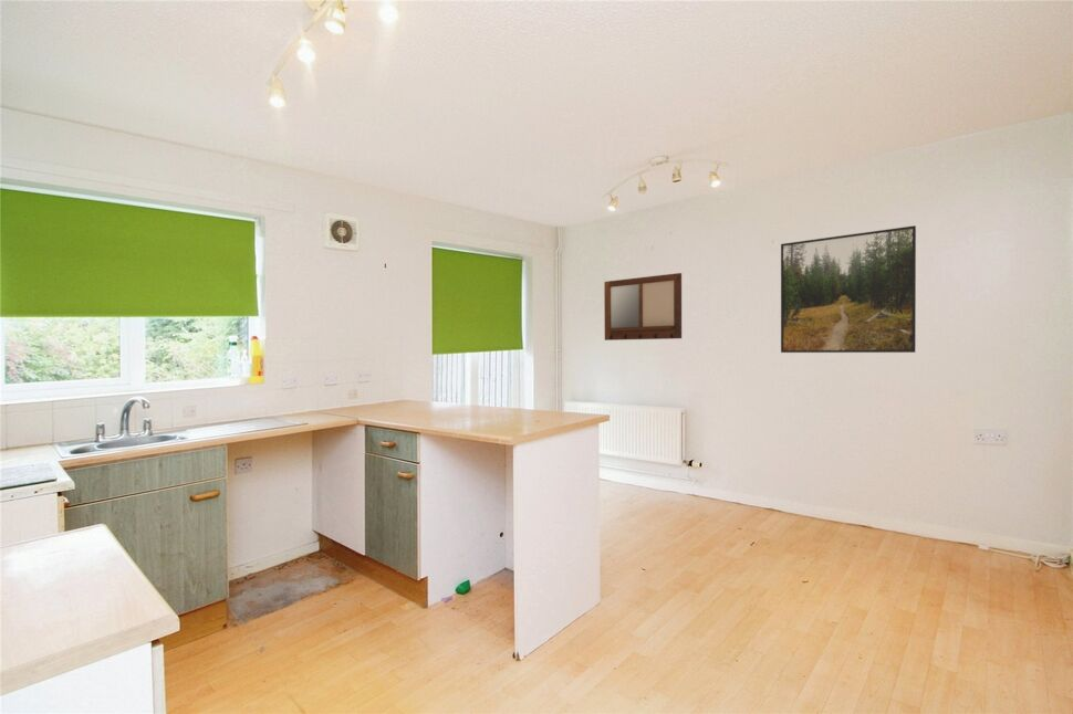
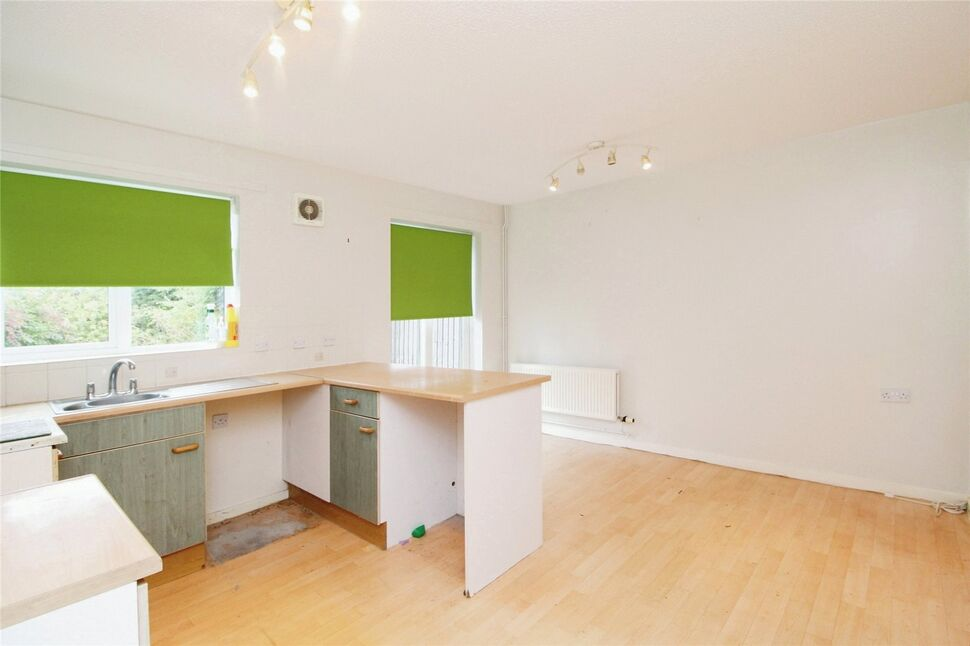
- writing board [603,272,683,342]
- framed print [780,224,917,354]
